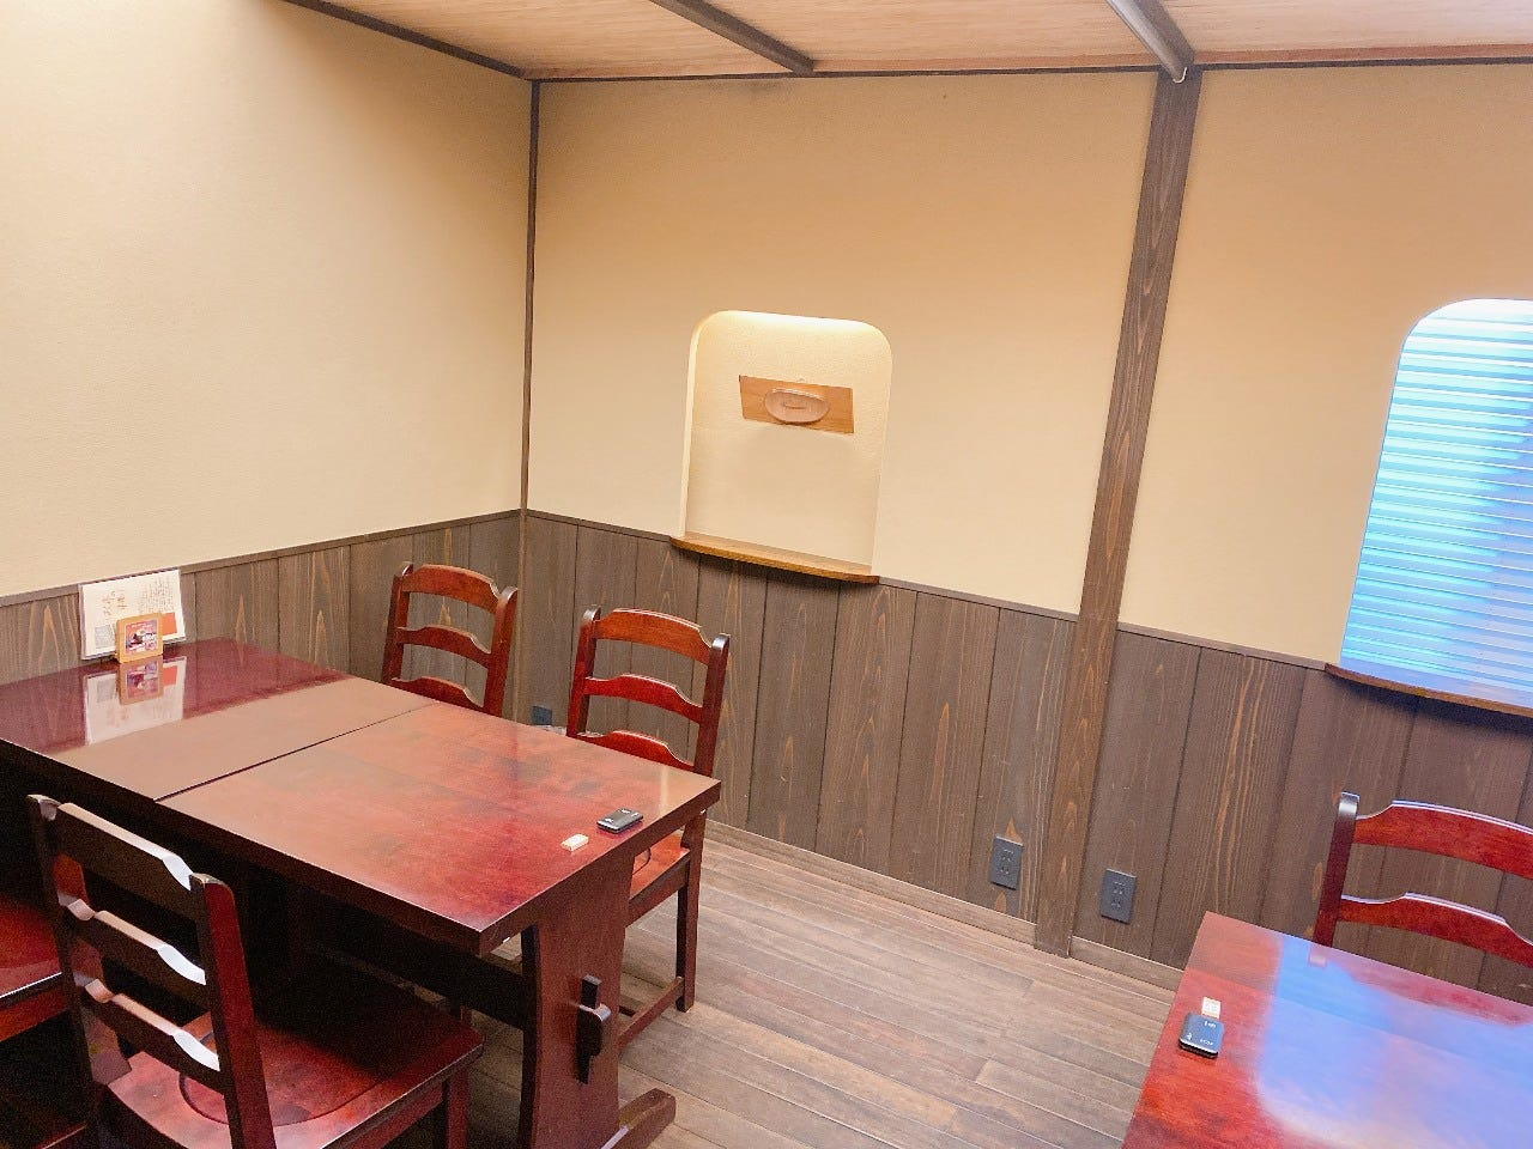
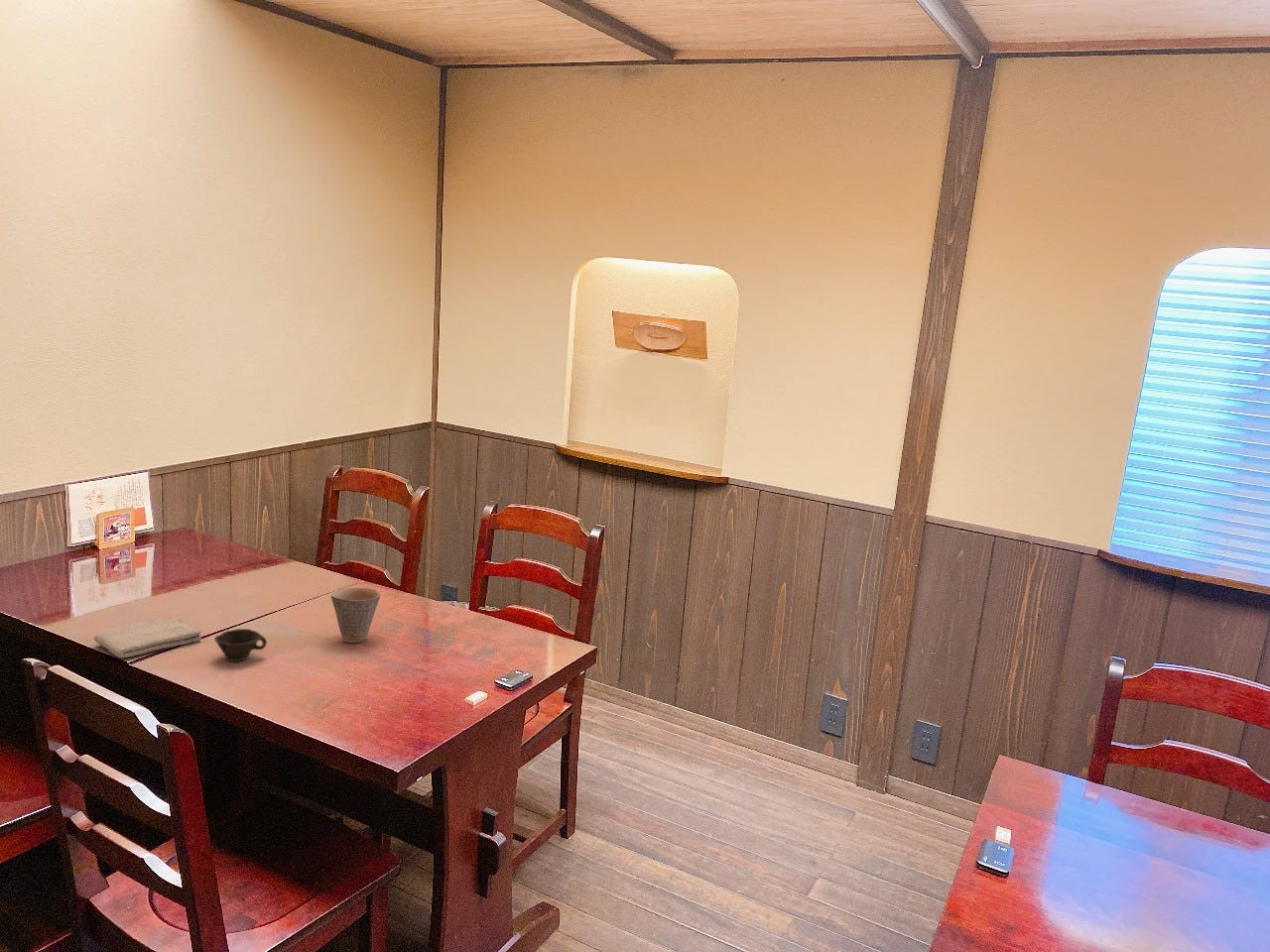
+ washcloth [93,616,202,658]
+ cup [213,628,268,662]
+ cup [330,586,382,644]
